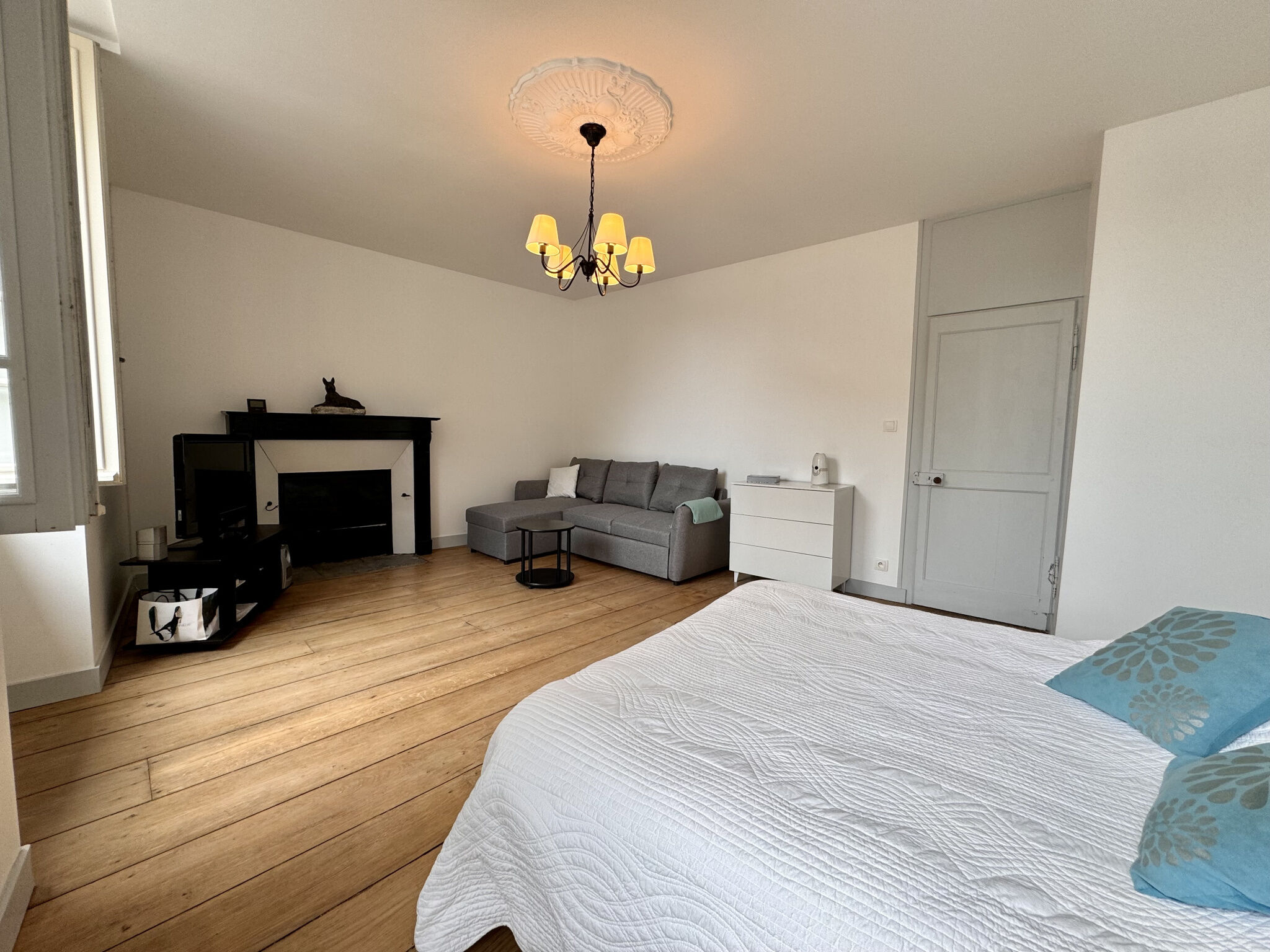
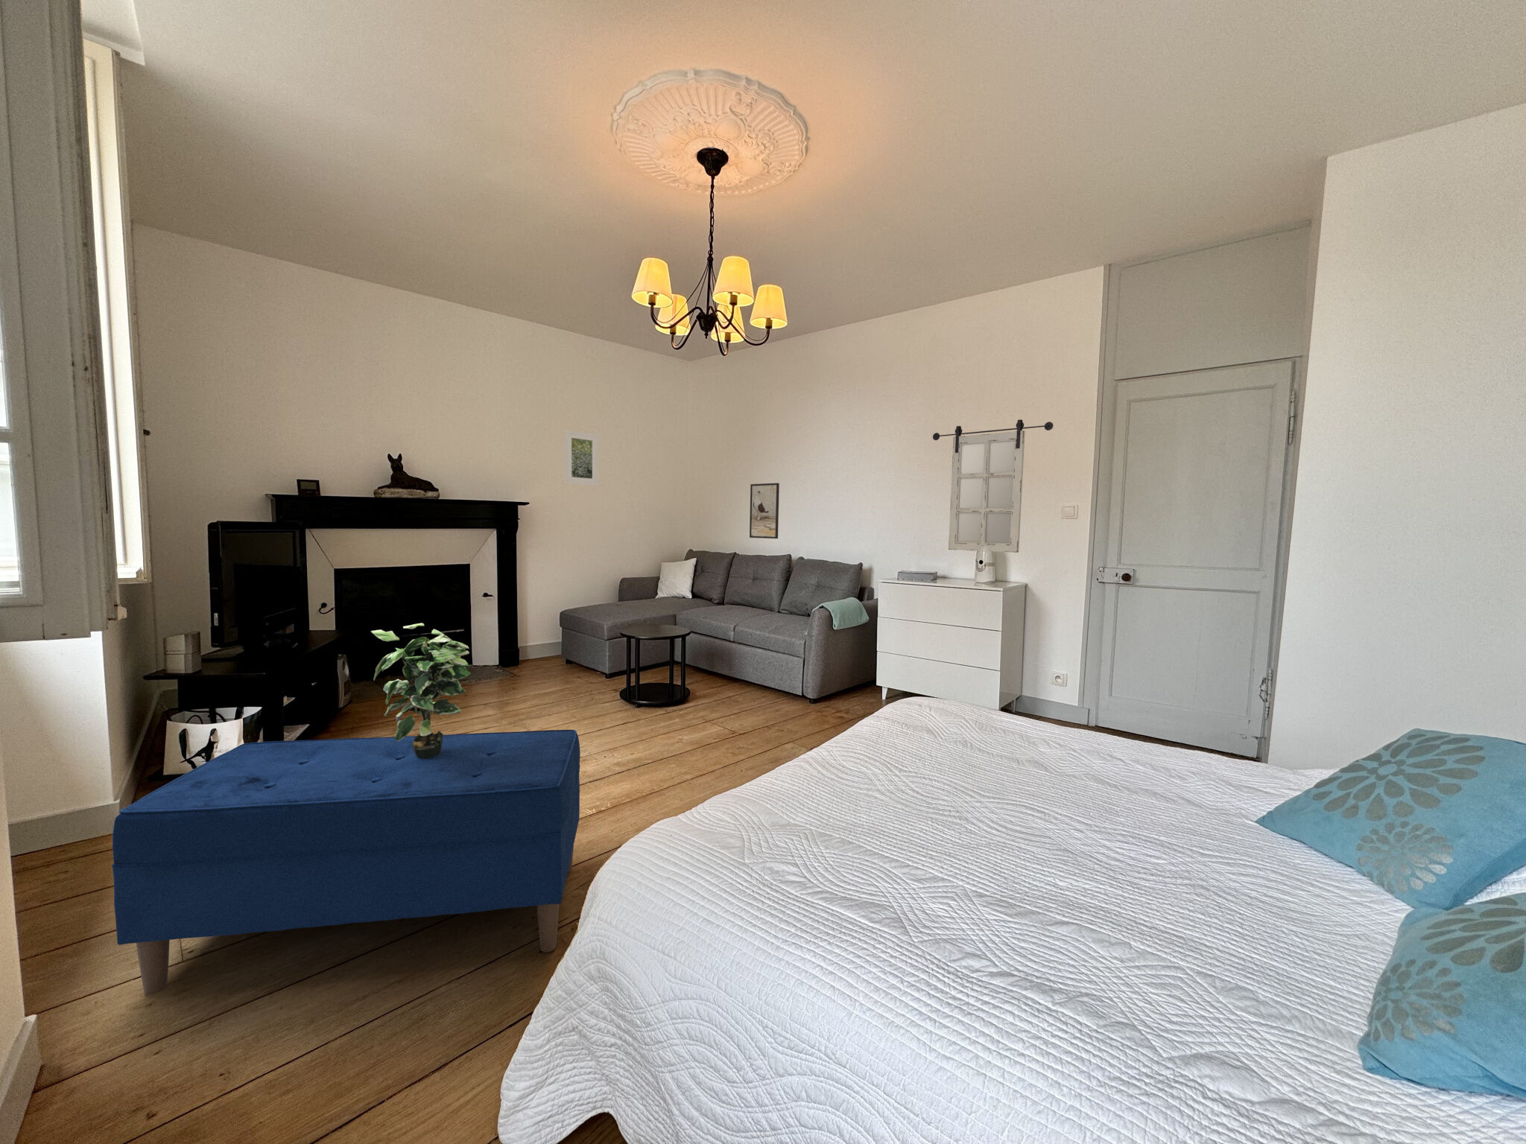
+ bench [111,729,580,996]
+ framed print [564,430,600,487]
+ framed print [749,483,780,540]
+ home mirror [932,418,1054,554]
+ potted plant [370,622,473,758]
